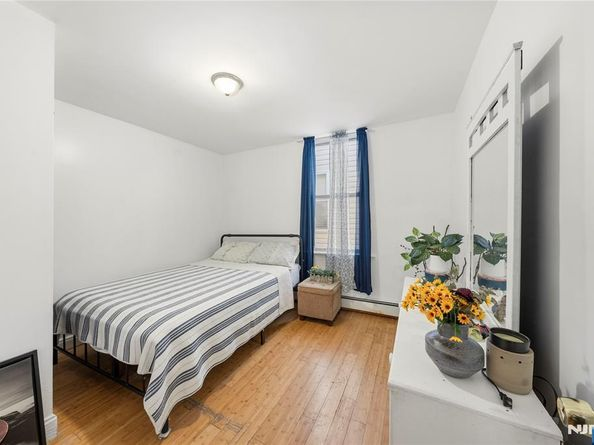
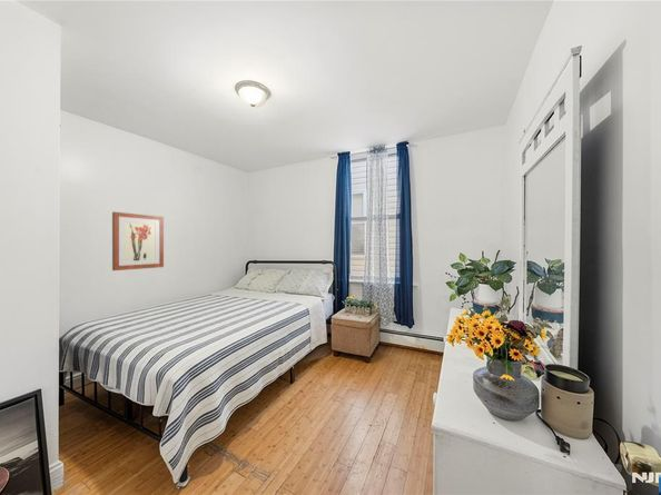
+ wall art [111,210,165,271]
